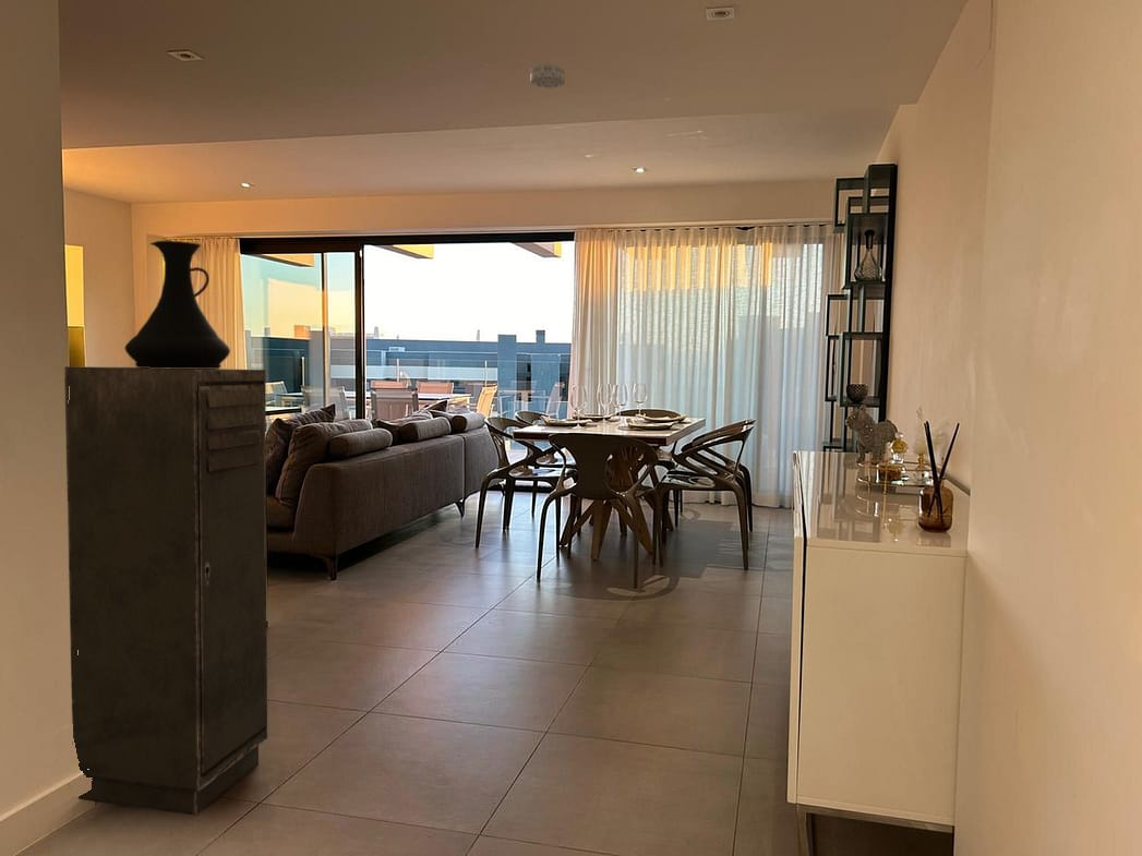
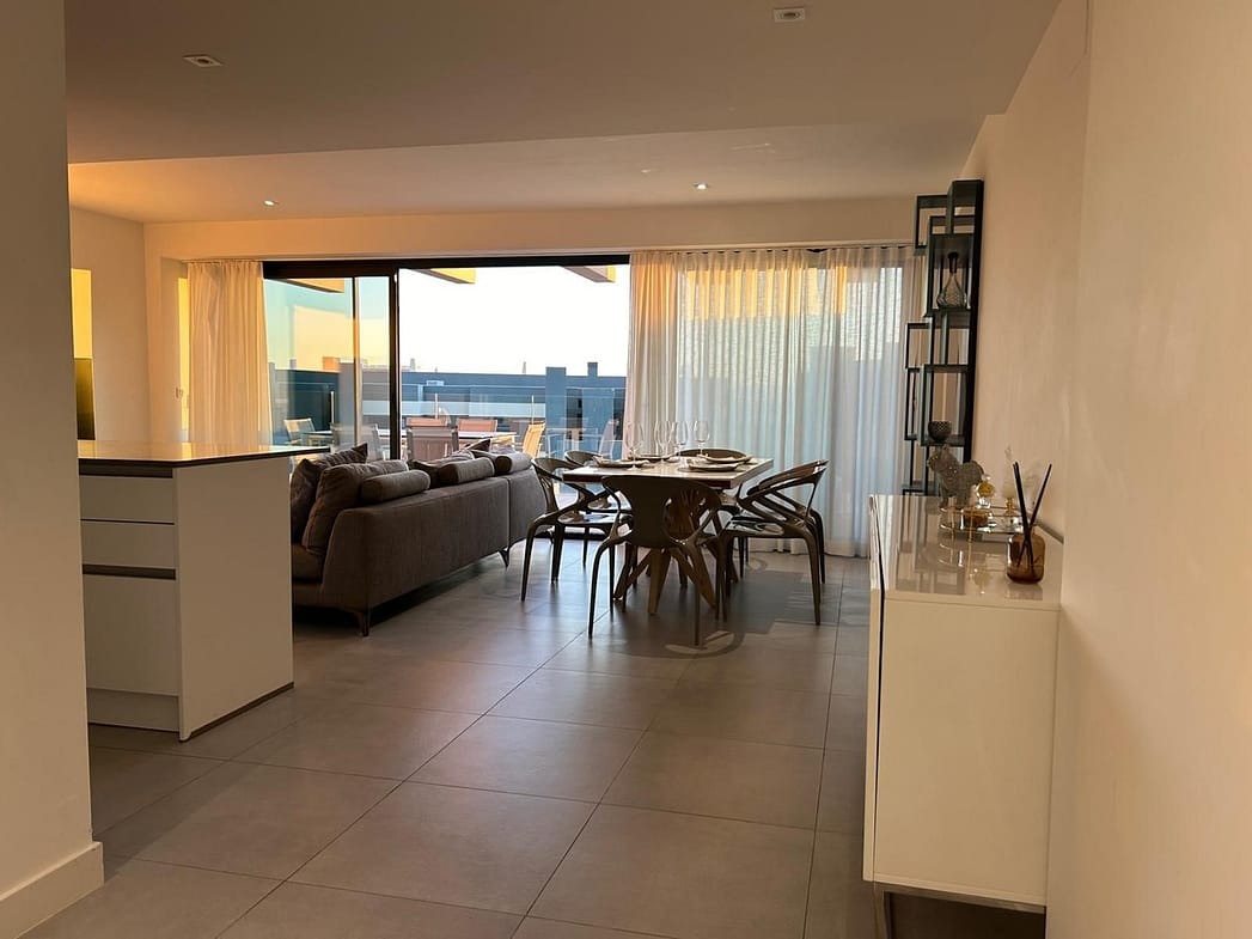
- smoke detector [529,63,566,89]
- vase [123,240,231,369]
- storage cabinet [63,365,268,816]
